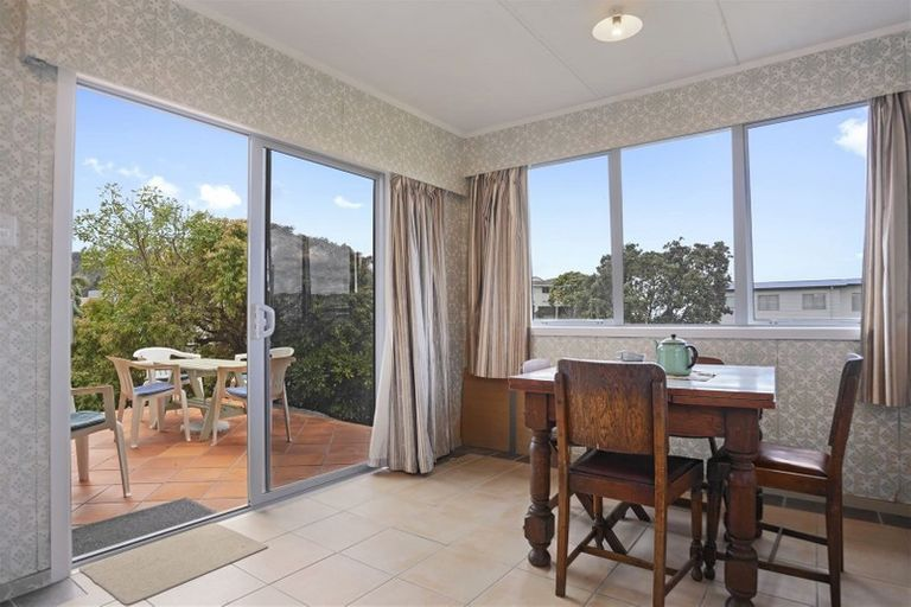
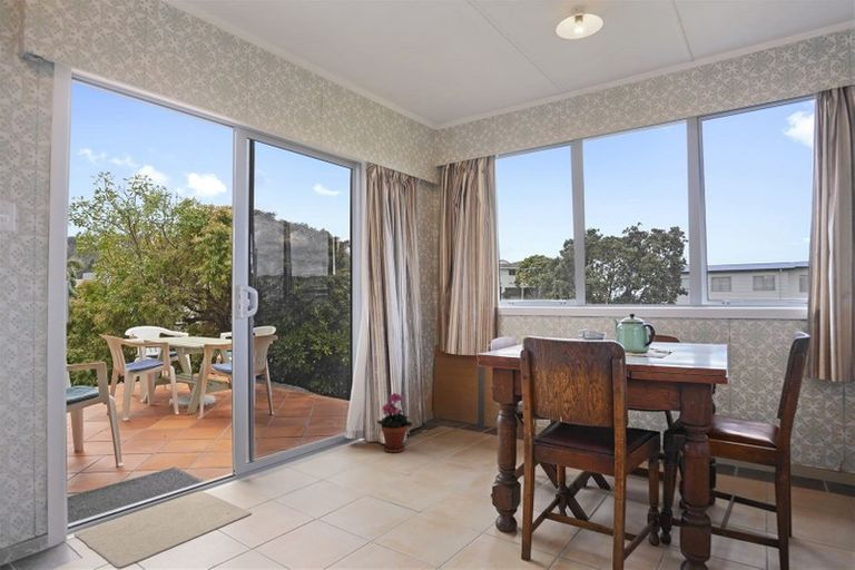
+ potted plant [376,392,413,454]
